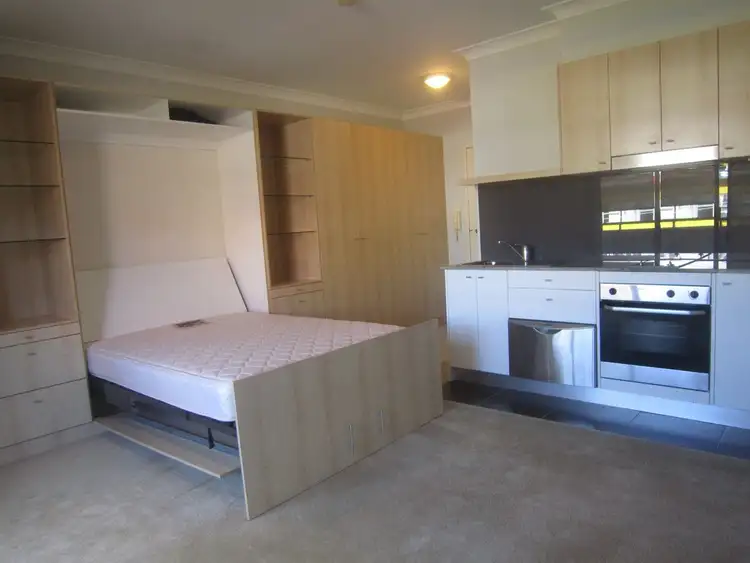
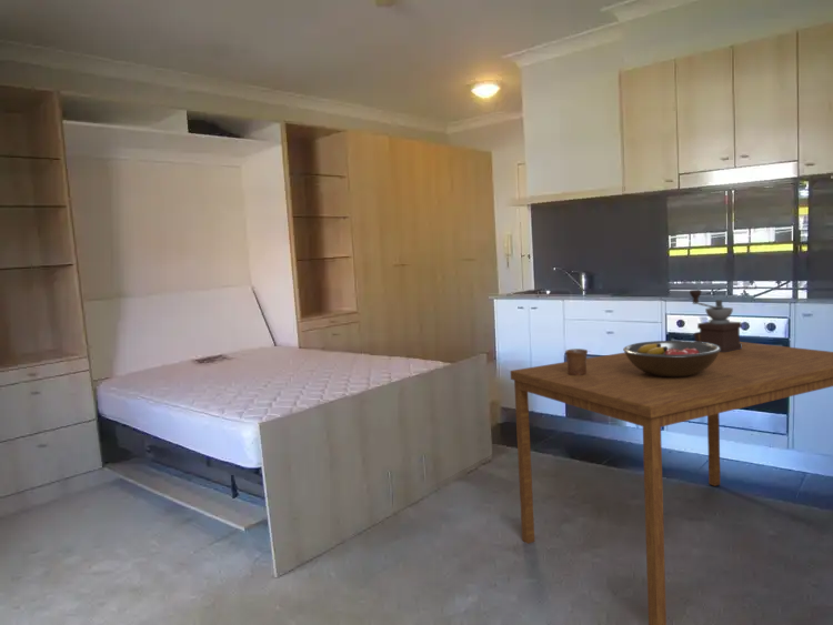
+ coffee grinder [689,289,743,352]
+ fruit bowl [622,340,721,377]
+ mug [564,347,589,375]
+ dining table [510,340,833,625]
